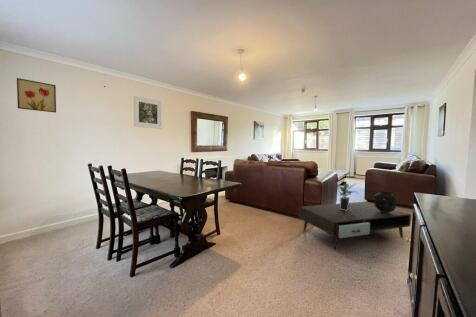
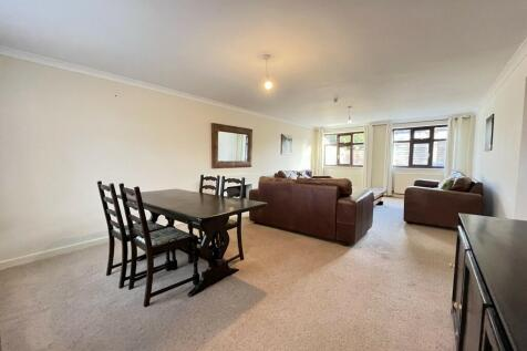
- decorative sphere [373,191,398,213]
- potted plant [332,182,359,211]
- wall art [16,77,57,114]
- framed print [133,95,162,130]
- coffee table [298,201,412,250]
